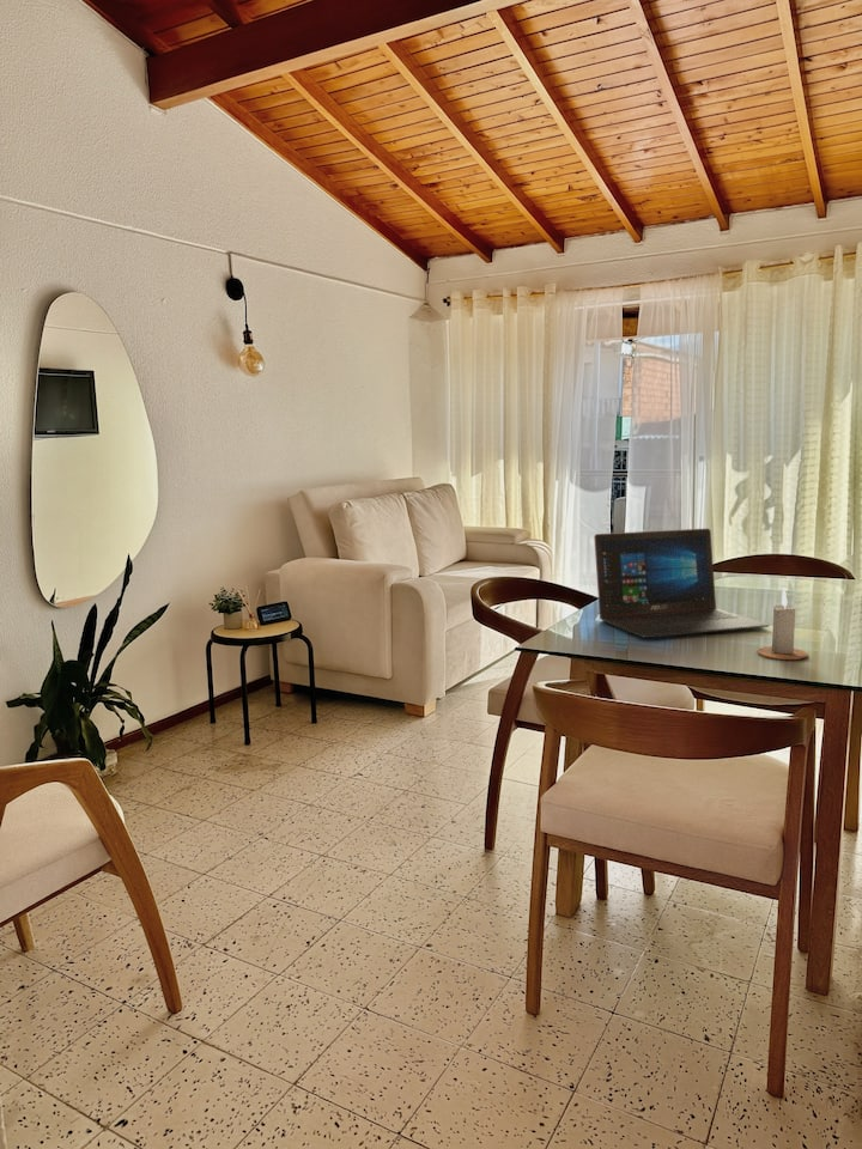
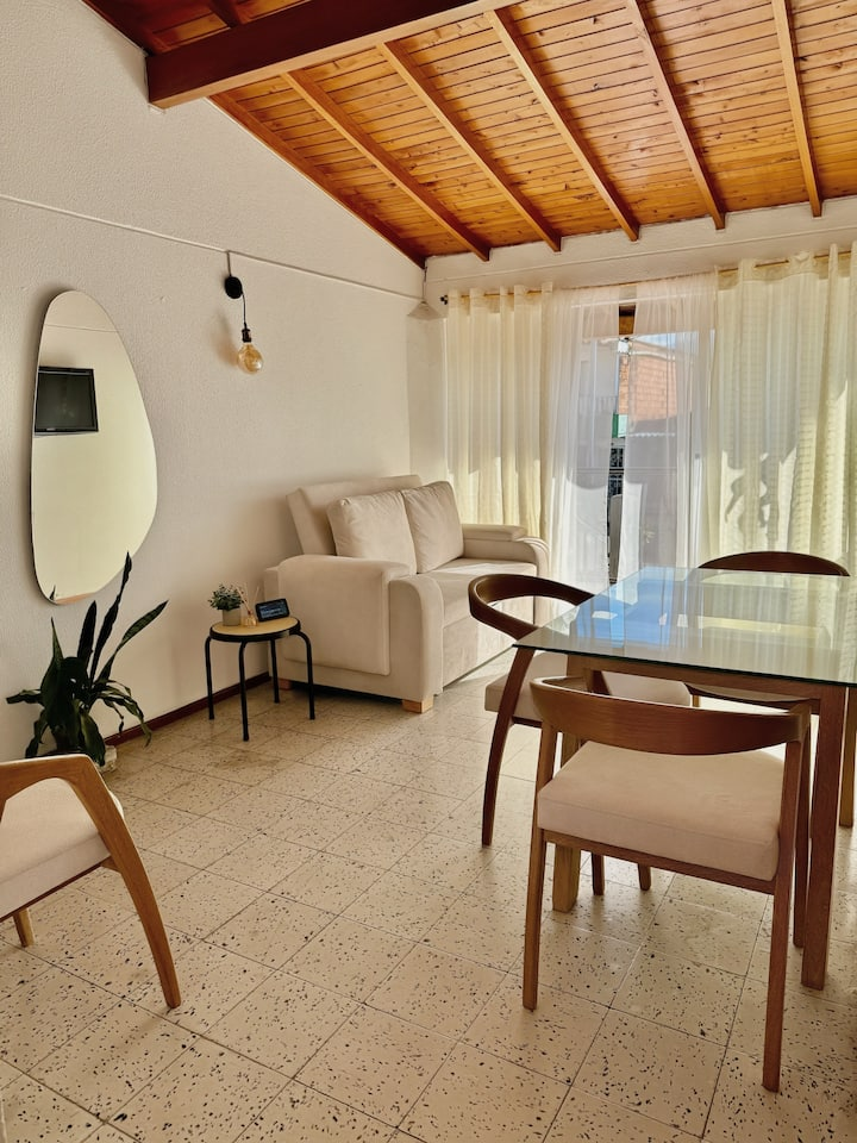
- laptop [593,527,770,639]
- candle [755,586,809,661]
